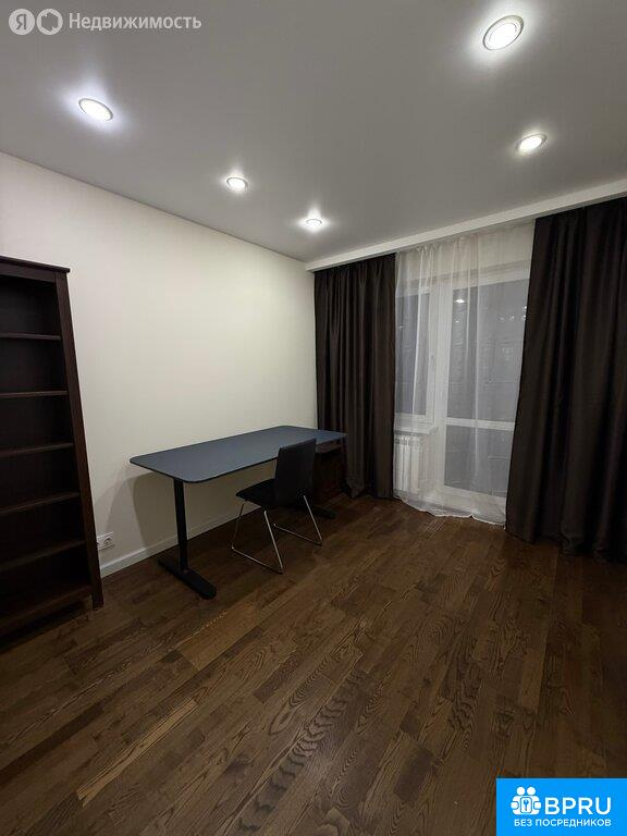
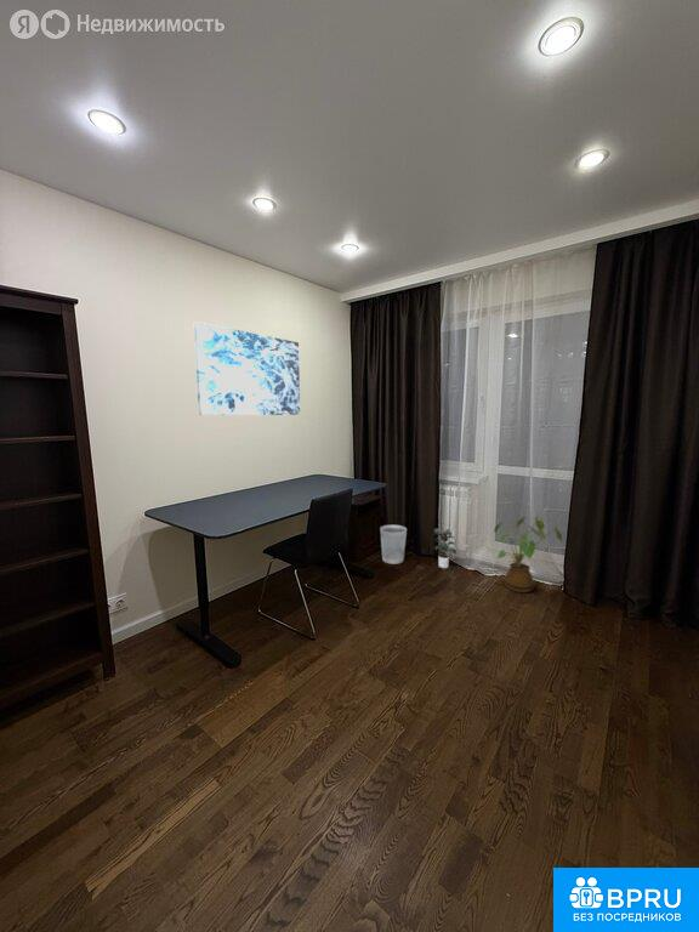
+ potted plant [433,528,459,569]
+ wall art [193,320,301,416]
+ wastebasket [379,524,408,566]
+ house plant [493,516,563,593]
